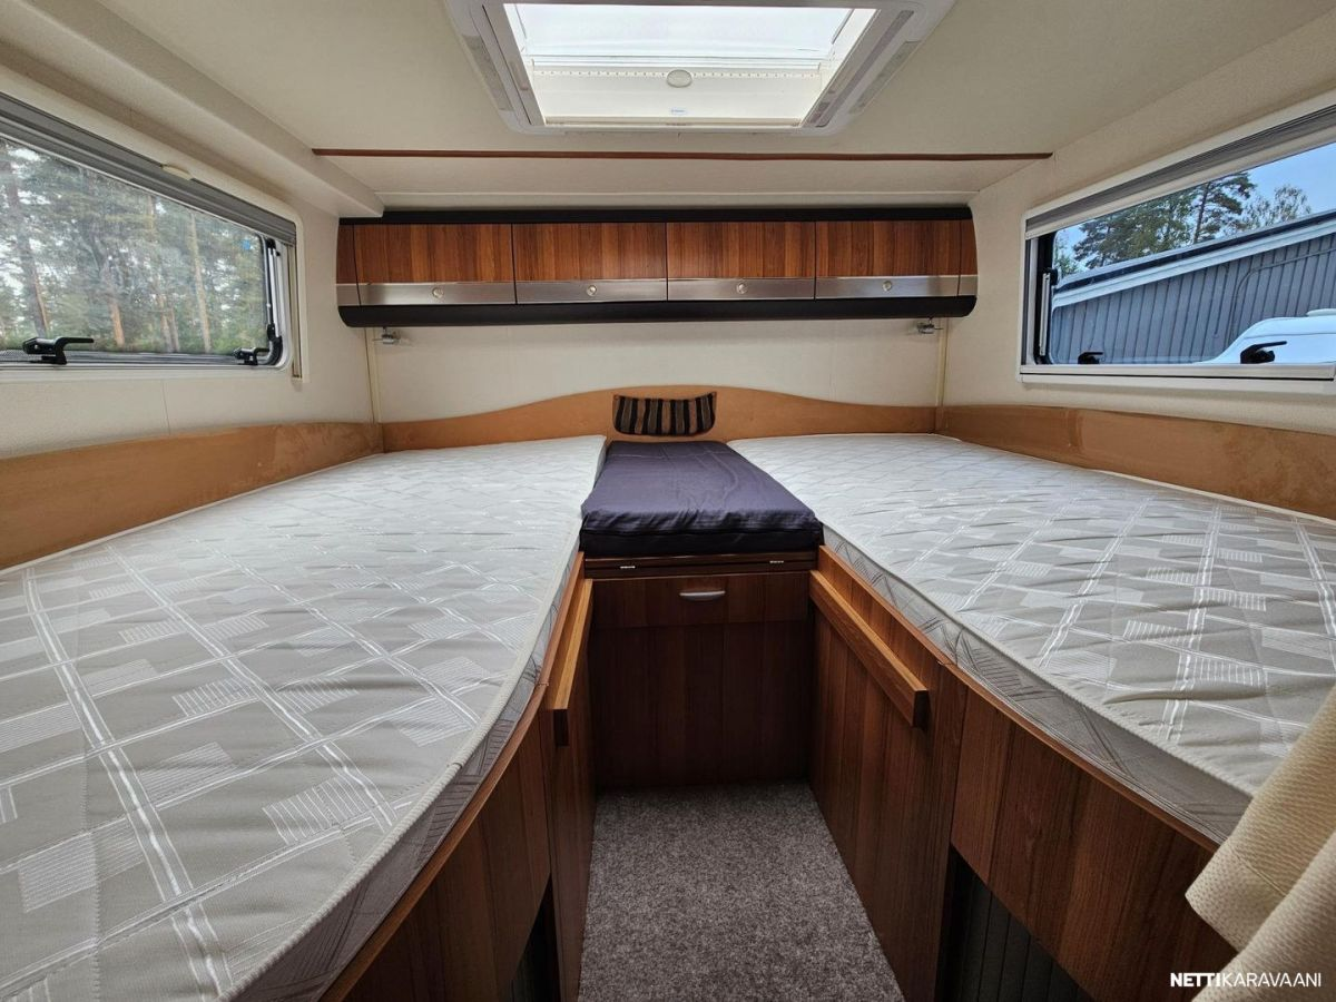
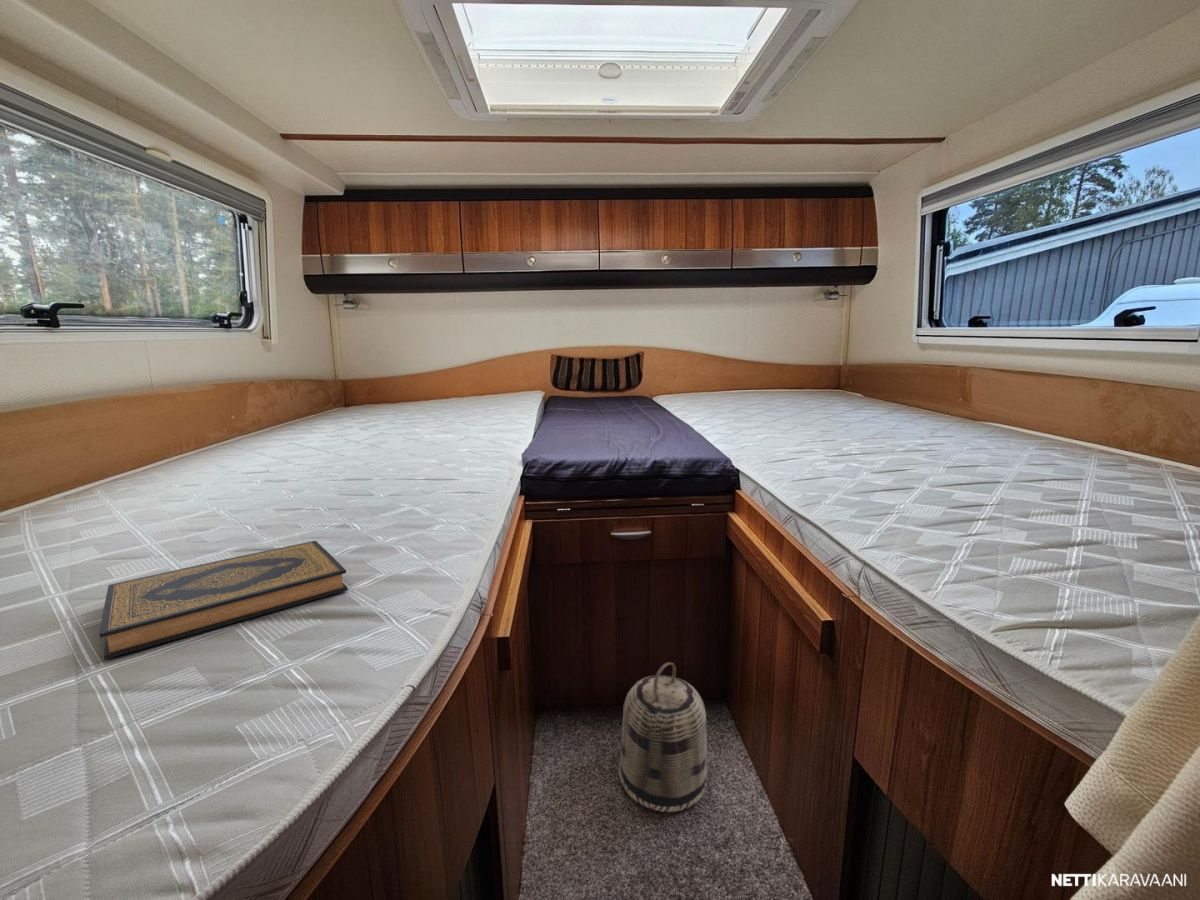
+ basket [618,661,709,813]
+ hardback book [98,540,349,661]
